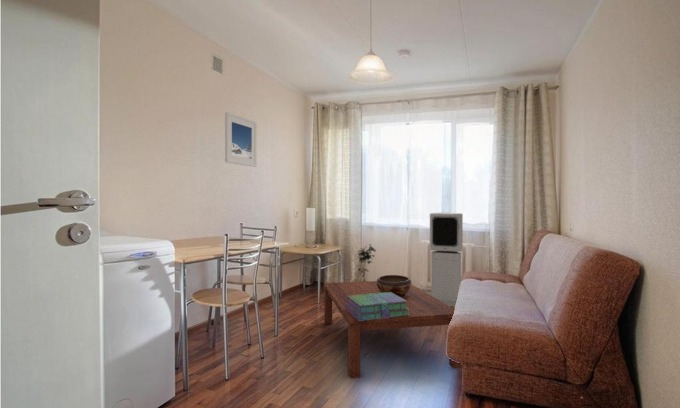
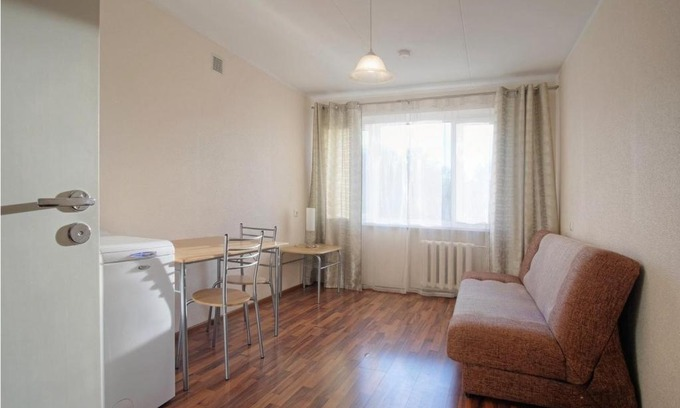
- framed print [224,111,257,168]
- potted plant [356,243,377,282]
- decorative bowl [376,274,412,296]
- stack of books [345,292,409,321]
- coffee table [323,280,463,379]
- air purifier [429,211,464,308]
